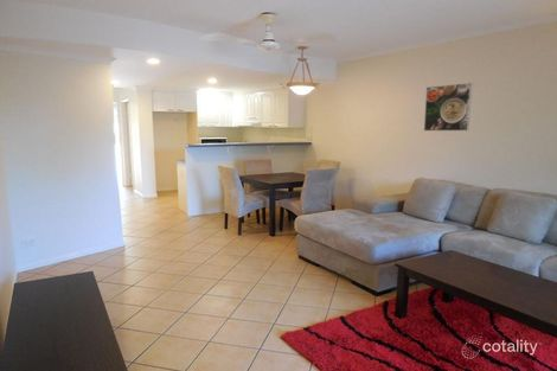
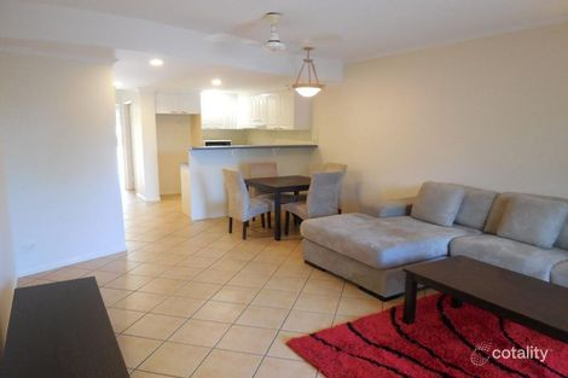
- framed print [423,82,473,132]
